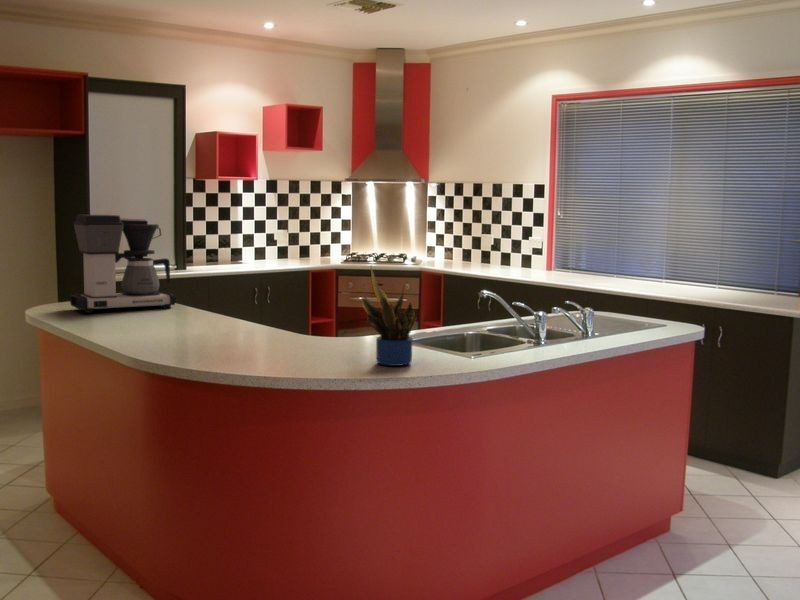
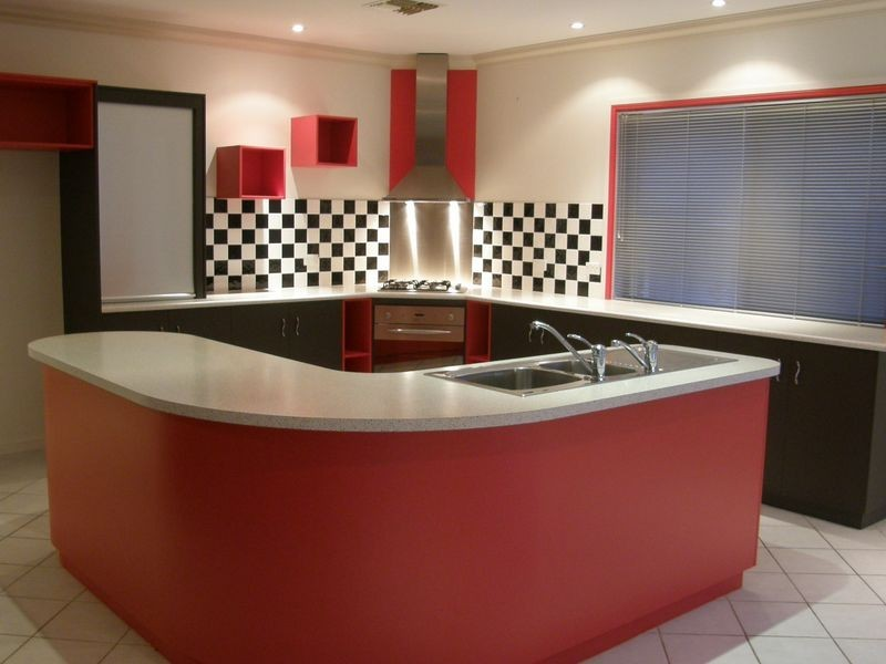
- coffee maker [69,214,176,314]
- potted plant [361,264,417,367]
